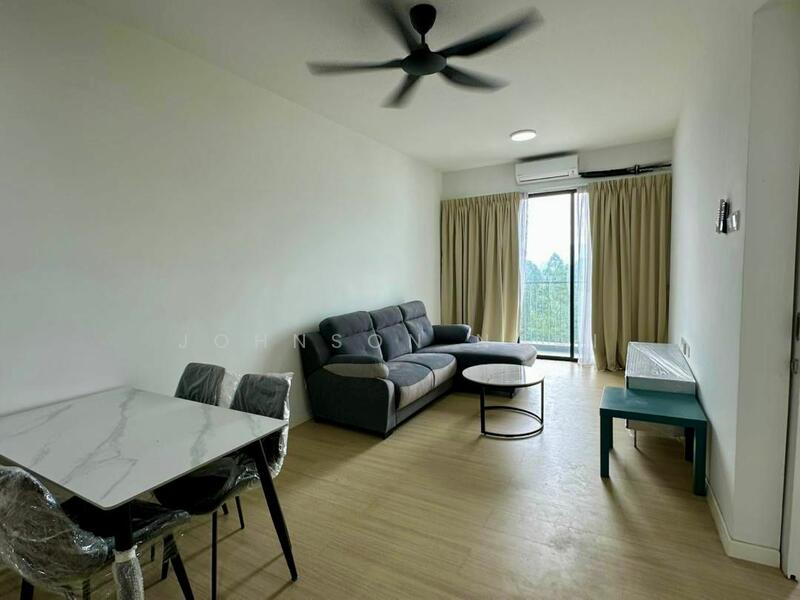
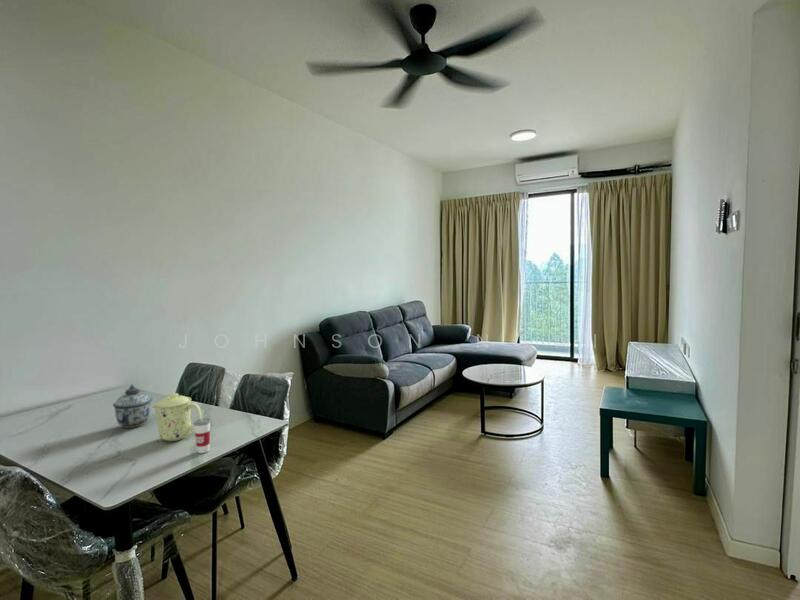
+ lidded jar [112,384,153,429]
+ mug [151,392,202,442]
+ cup [192,409,211,454]
